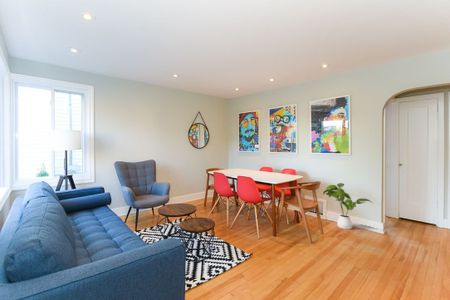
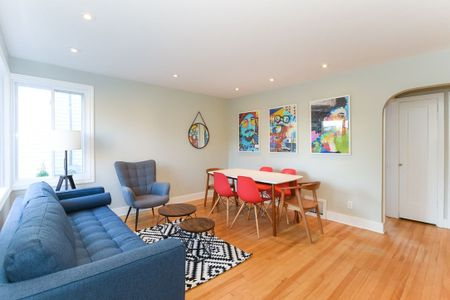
- house plant [322,182,374,230]
